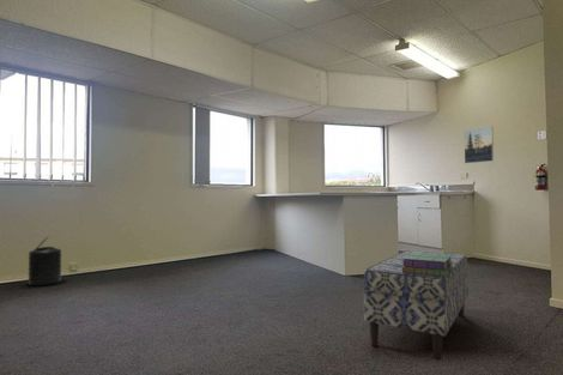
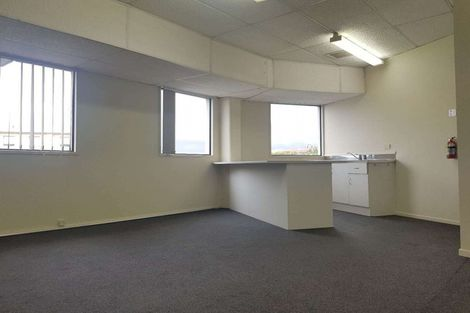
- trash can [28,236,62,286]
- stack of books [402,252,454,277]
- bench [363,249,470,362]
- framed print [462,126,495,164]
